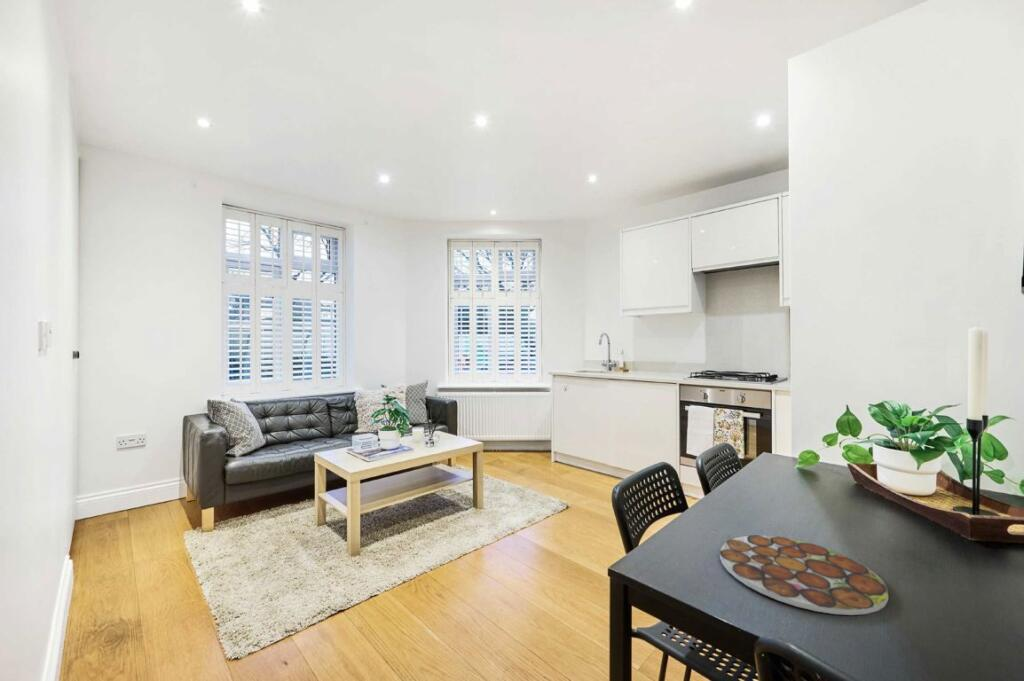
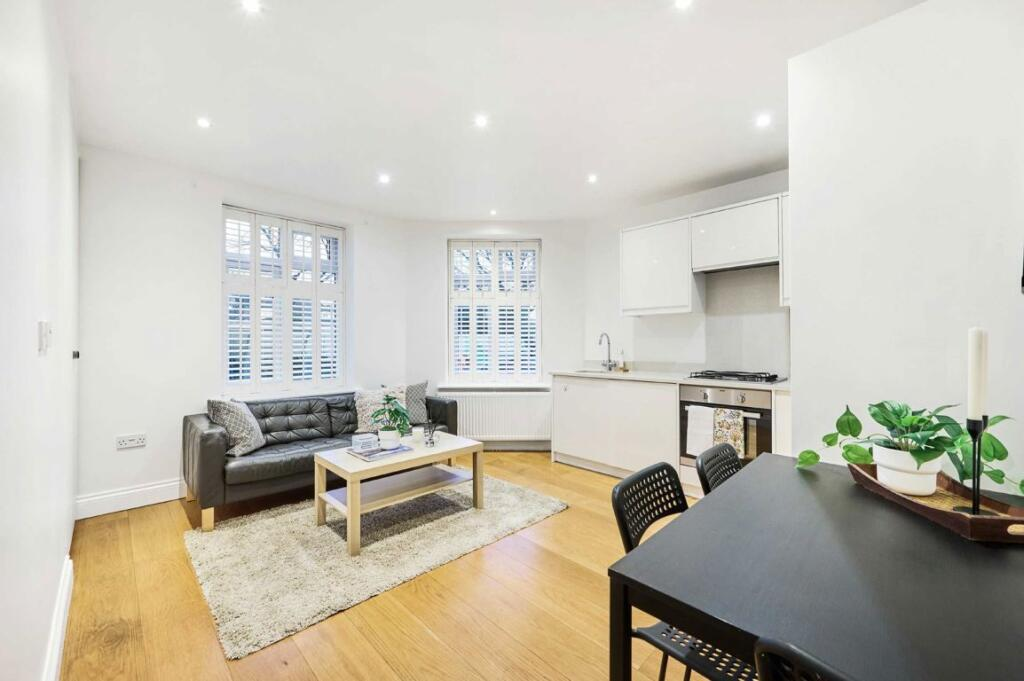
- plate [719,534,889,616]
